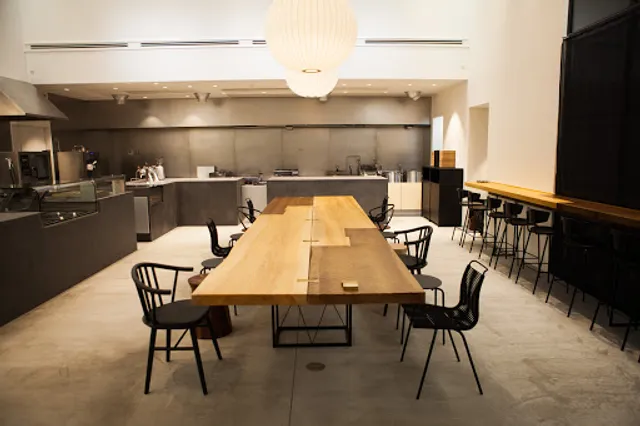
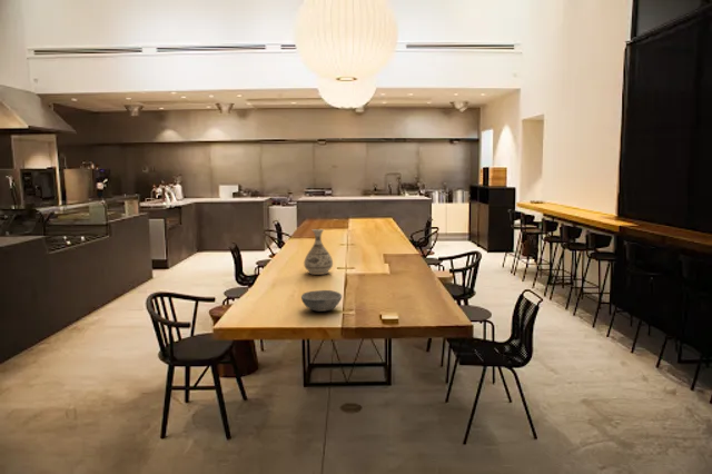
+ bowl [300,289,343,313]
+ vase [303,228,334,276]
